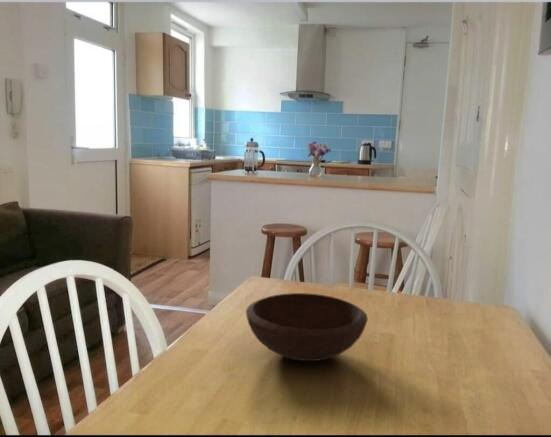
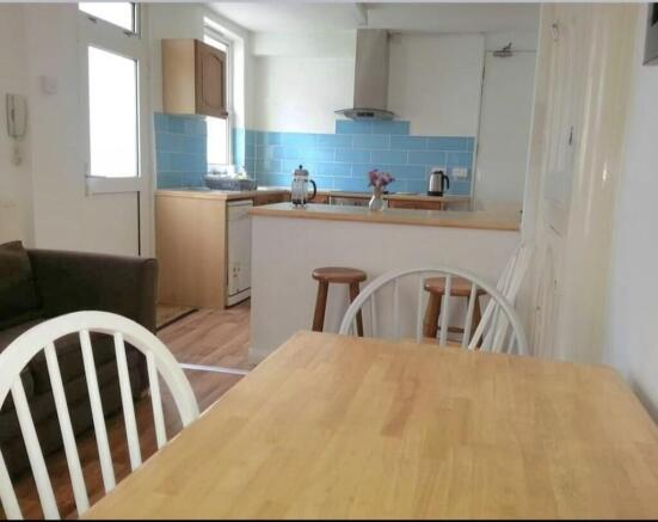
- bowl [245,292,369,362]
